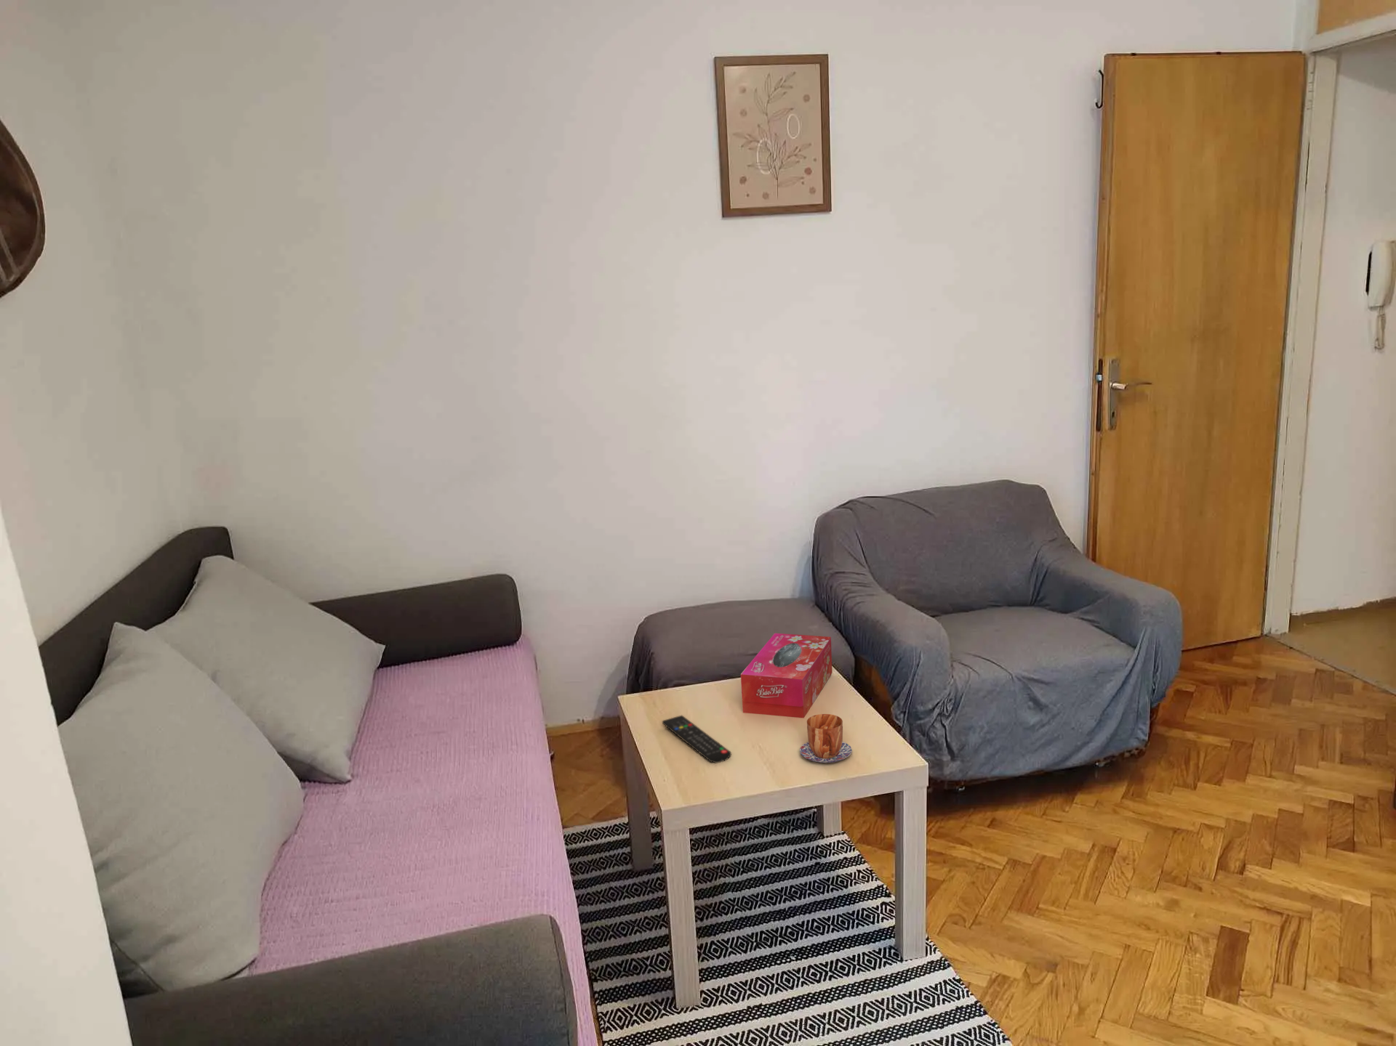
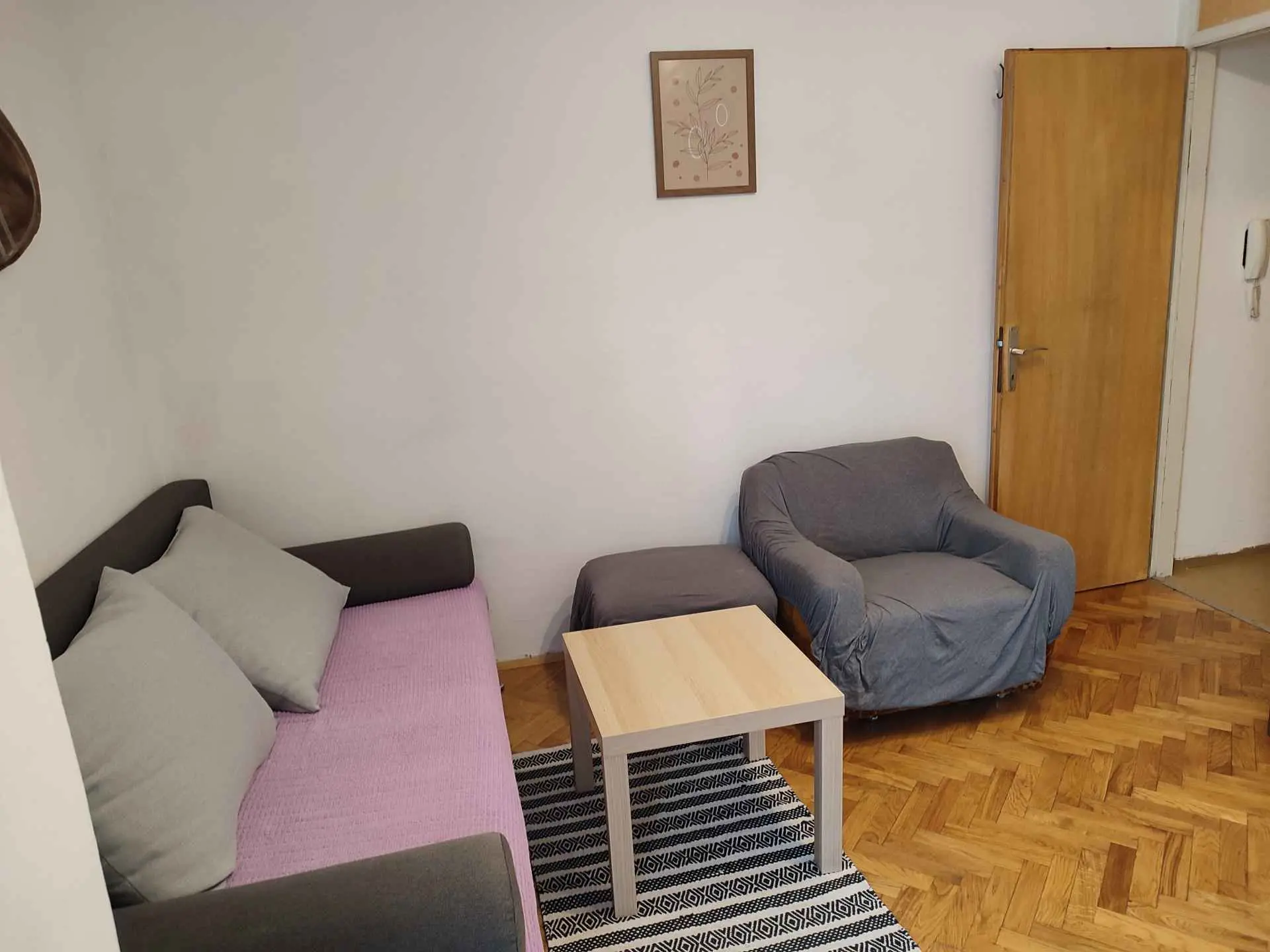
- tissue box [740,633,832,719]
- remote control [662,715,732,764]
- mug [799,713,853,764]
